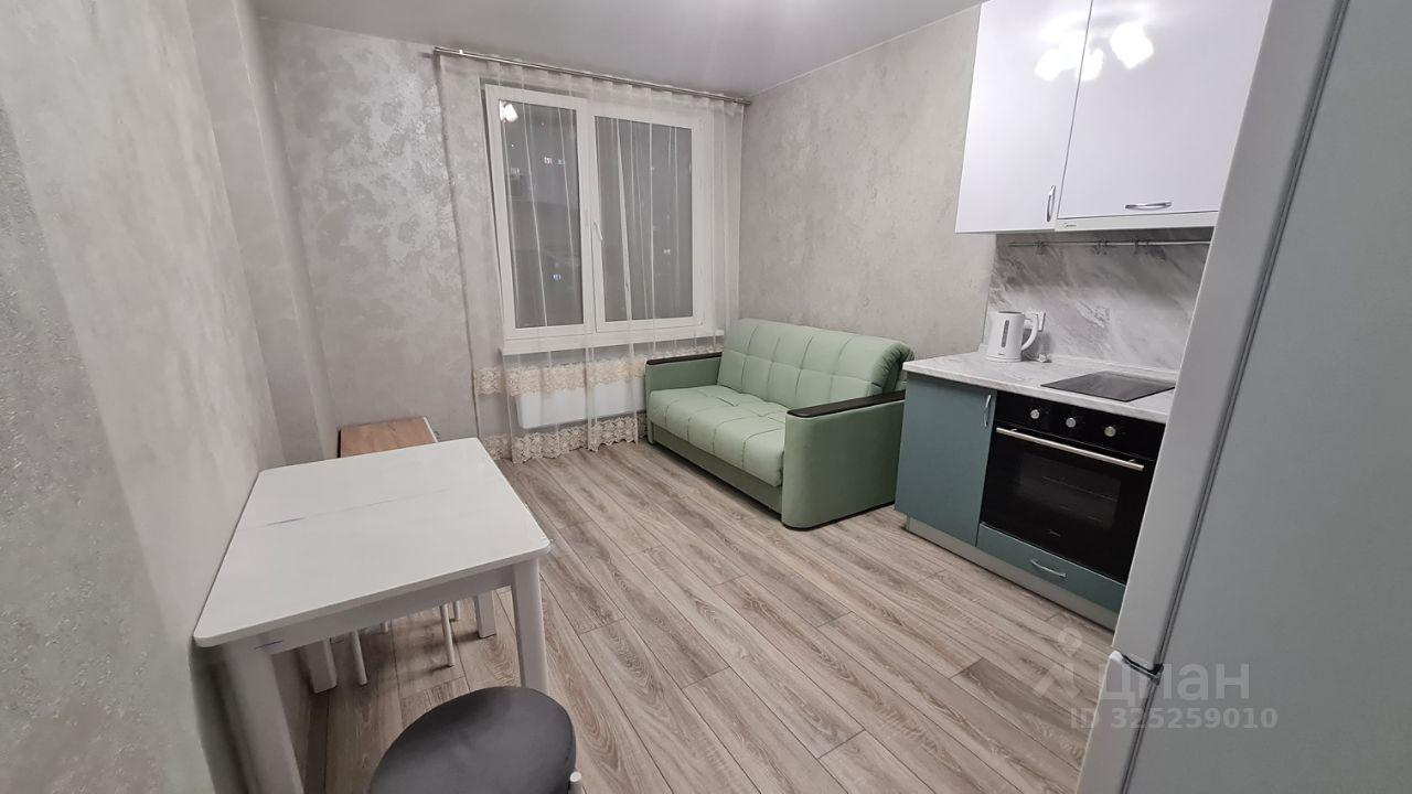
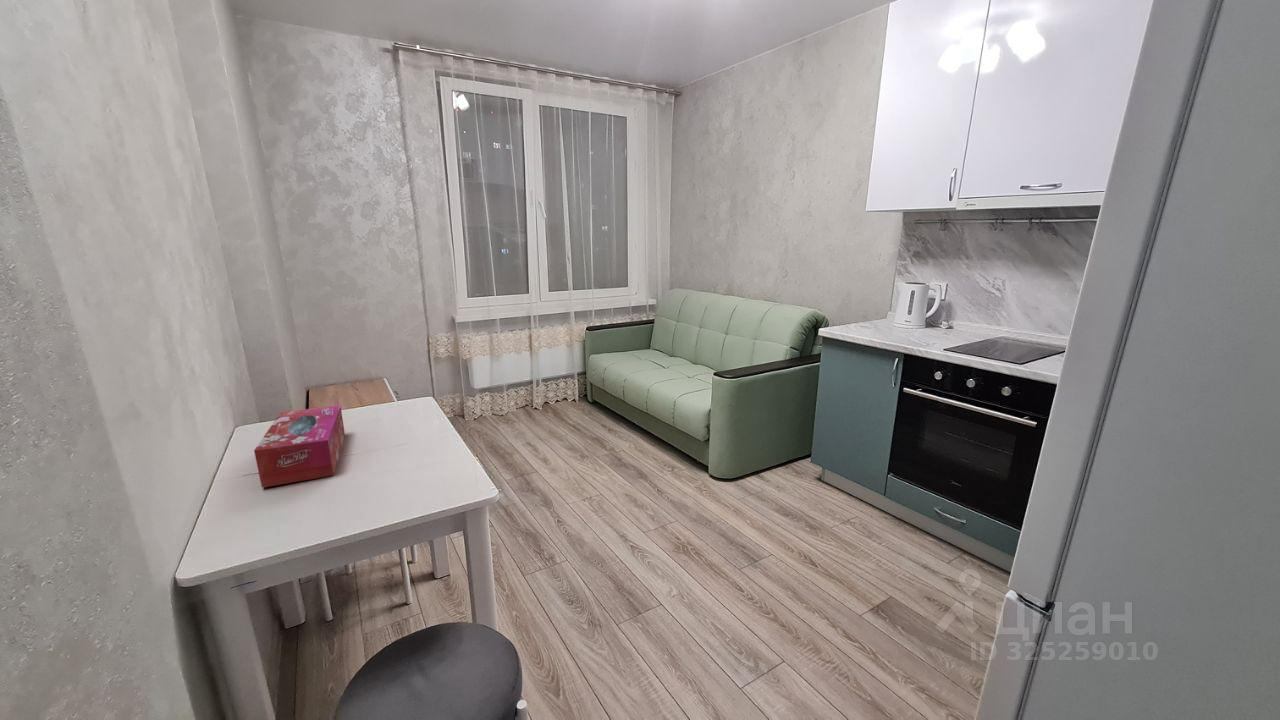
+ tissue box [253,404,346,489]
